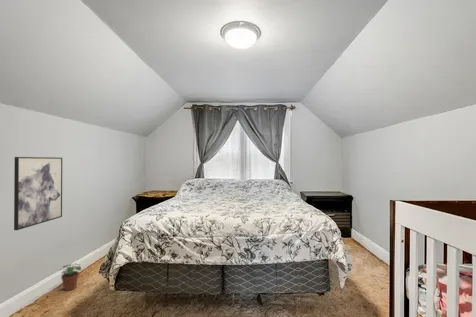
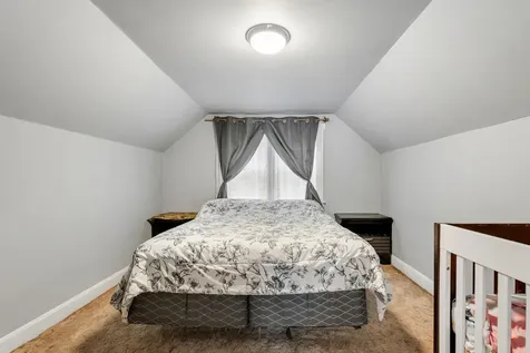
- wall art [13,156,63,231]
- potted plant [58,263,82,292]
